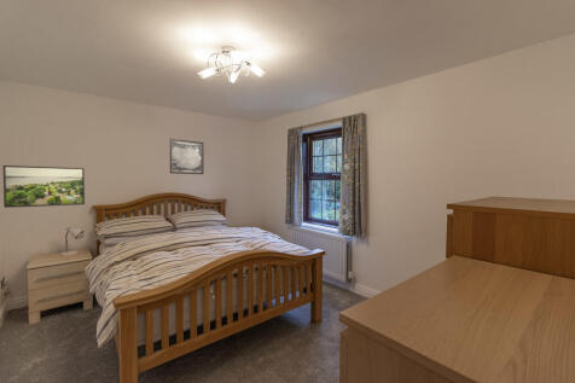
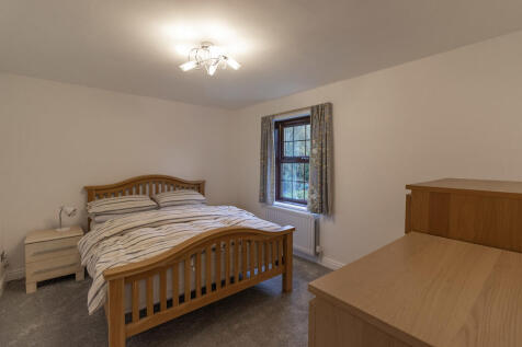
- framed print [2,164,86,209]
- wall art [169,138,204,175]
